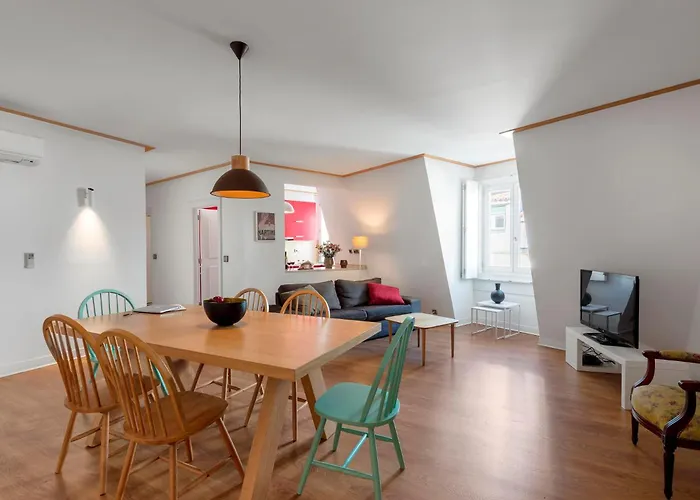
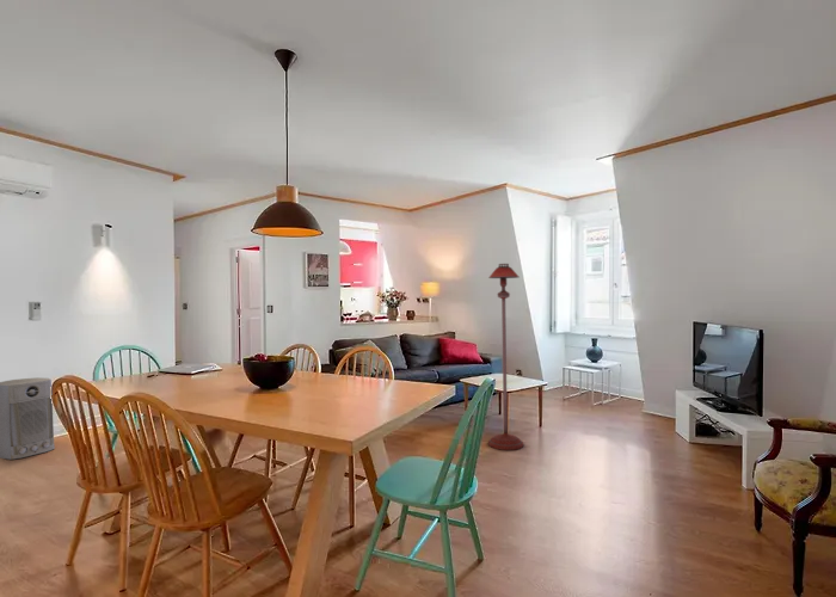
+ floor lamp [487,263,524,451]
+ air purifier [0,376,56,461]
